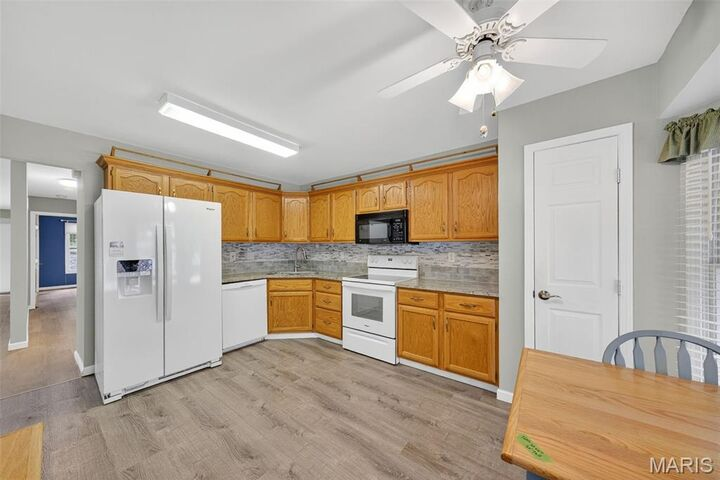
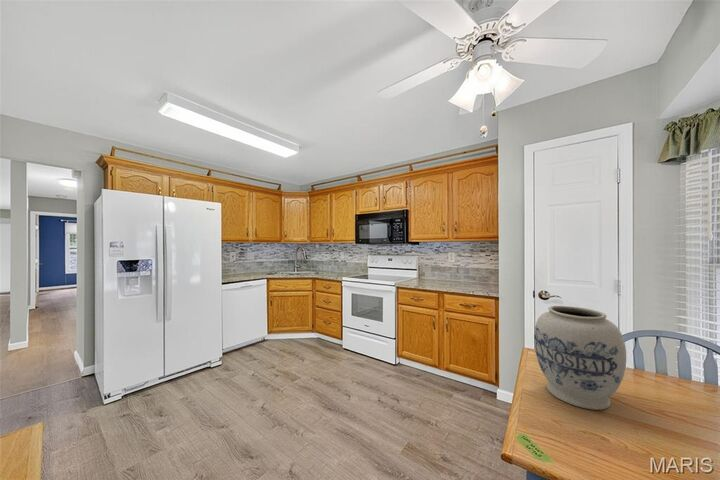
+ vase [533,305,627,411]
